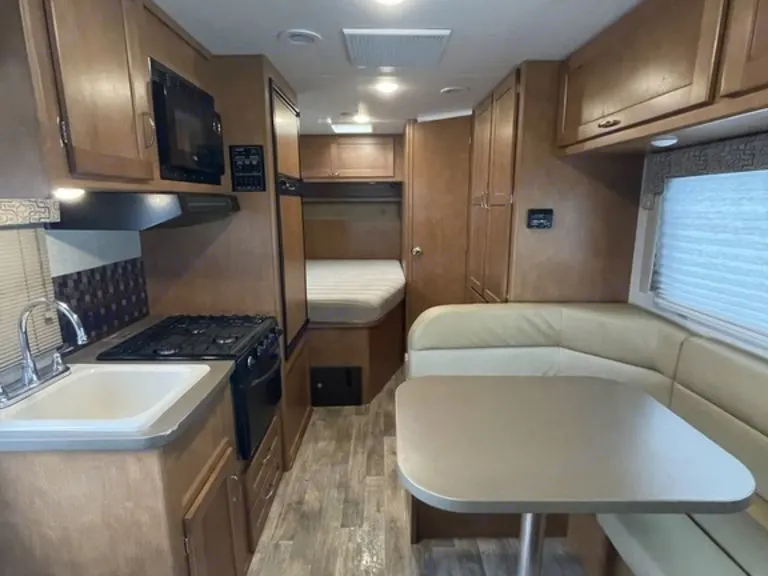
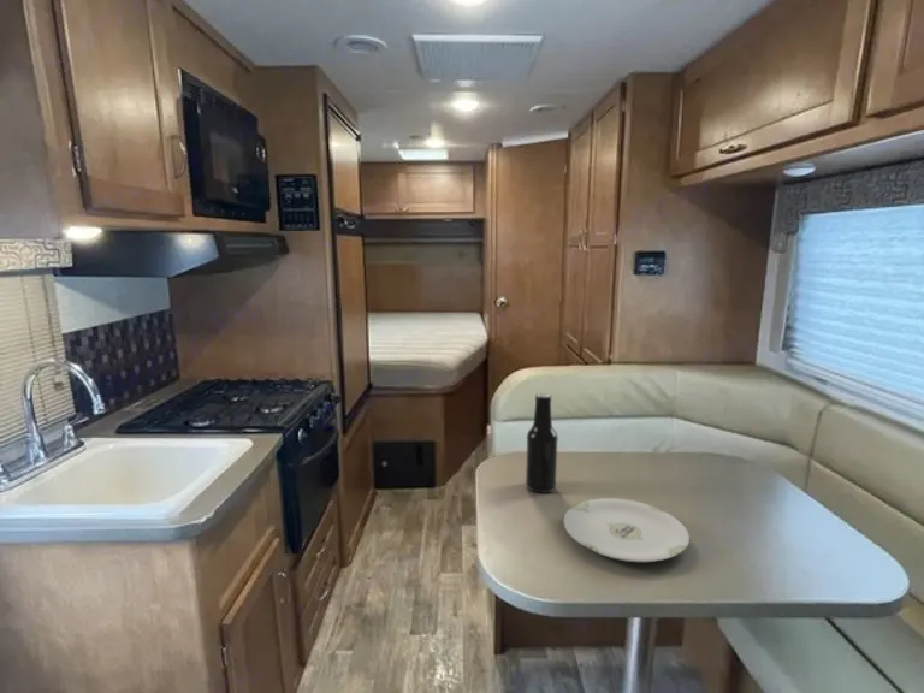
+ beer bottle [525,392,559,494]
+ plate [562,497,691,563]
